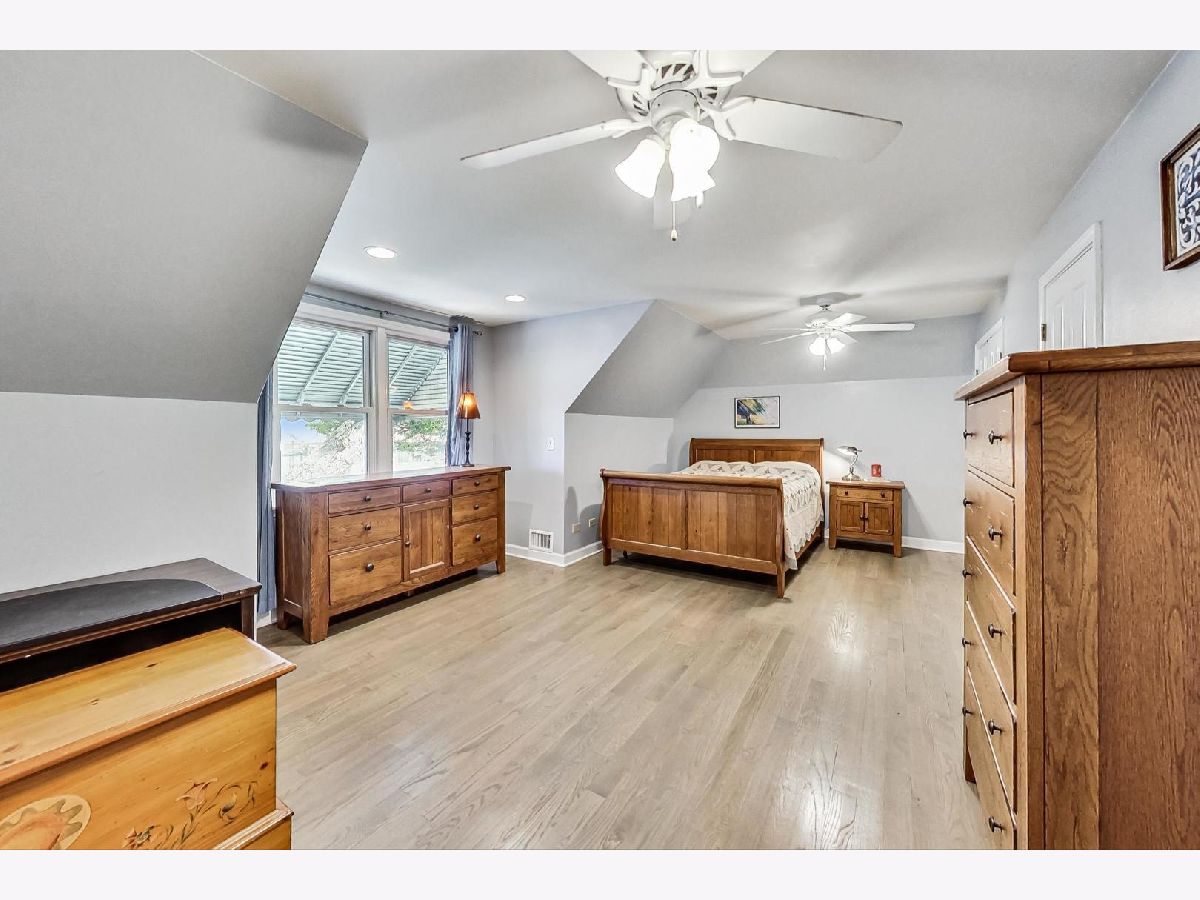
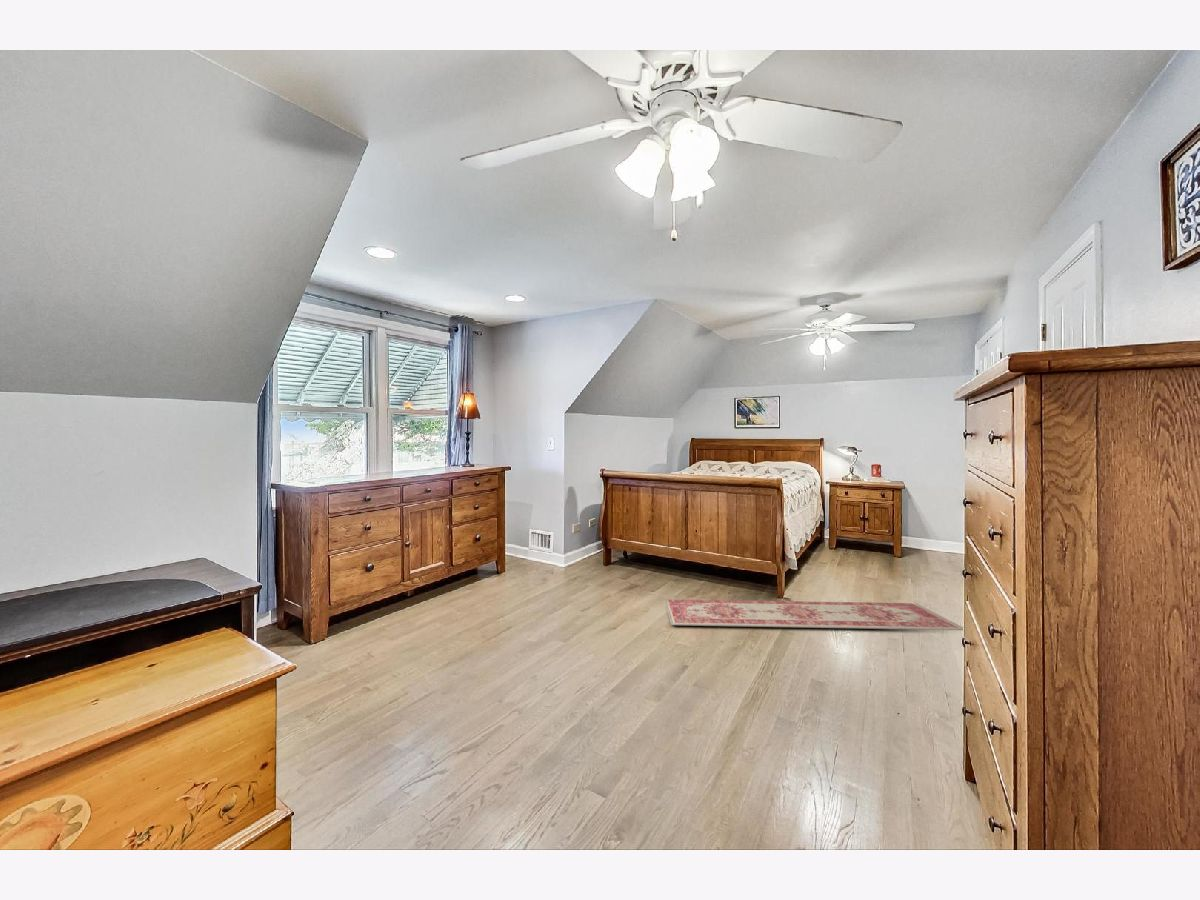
+ rug [664,597,964,631]
